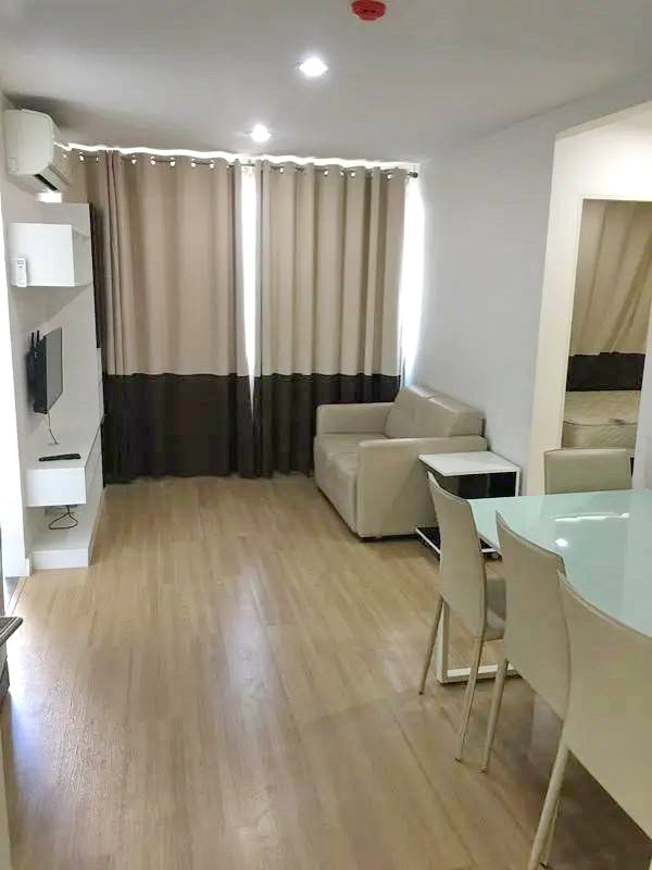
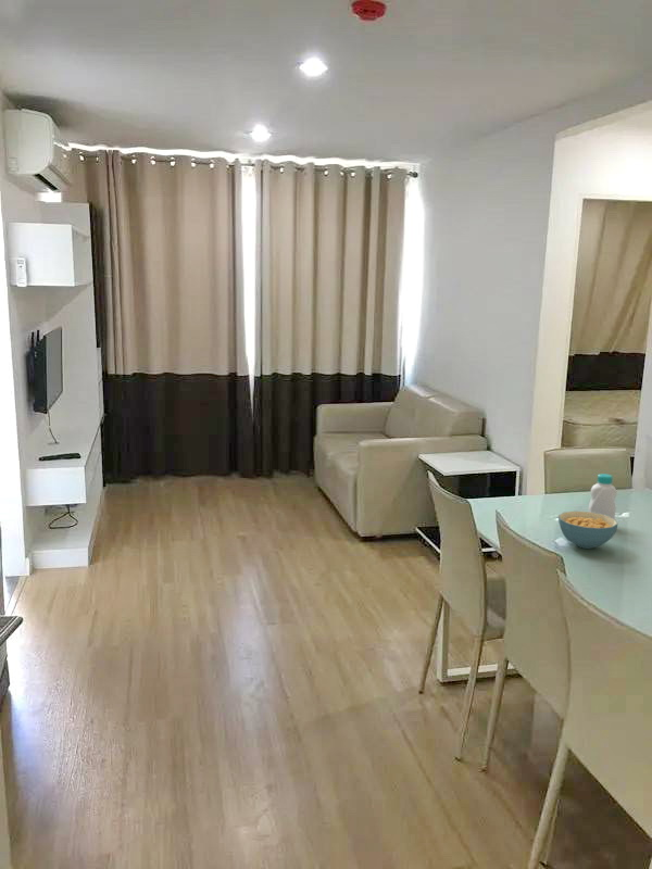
+ bottle [587,473,618,520]
+ cereal bowl [557,511,619,550]
